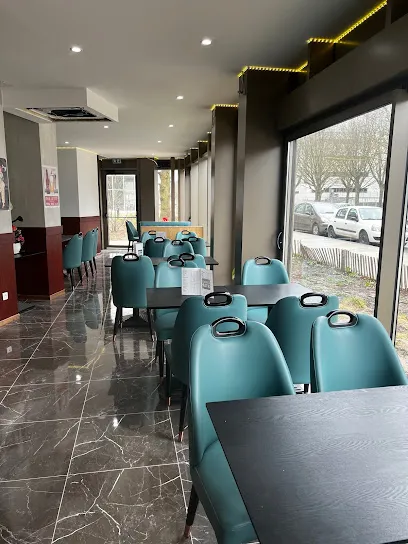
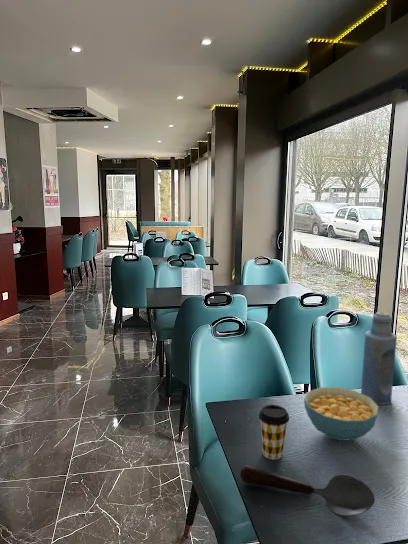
+ cereal bowl [303,386,380,441]
+ coffee cup [258,404,290,460]
+ bottle [360,311,398,406]
+ spoon [239,464,376,517]
